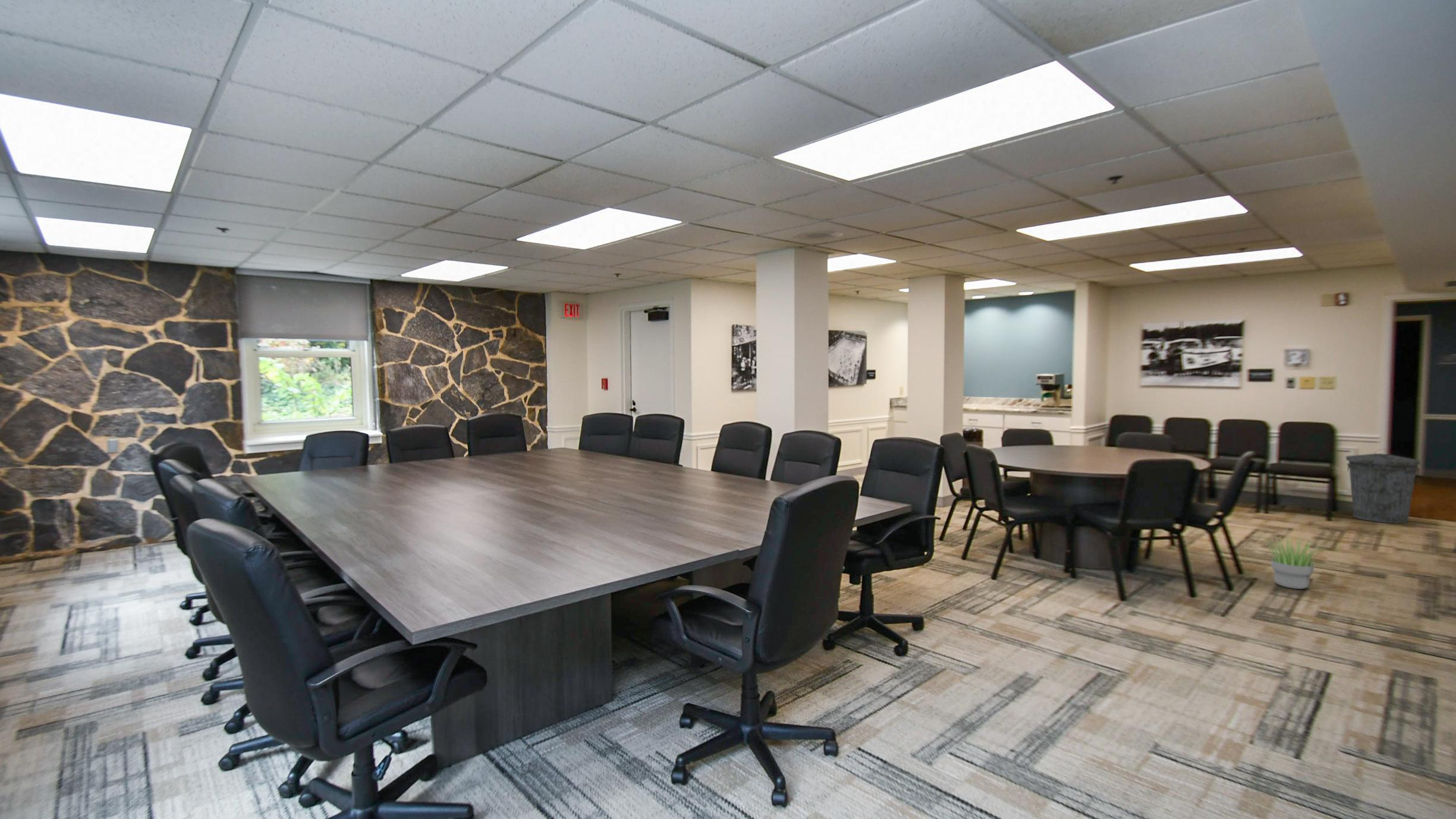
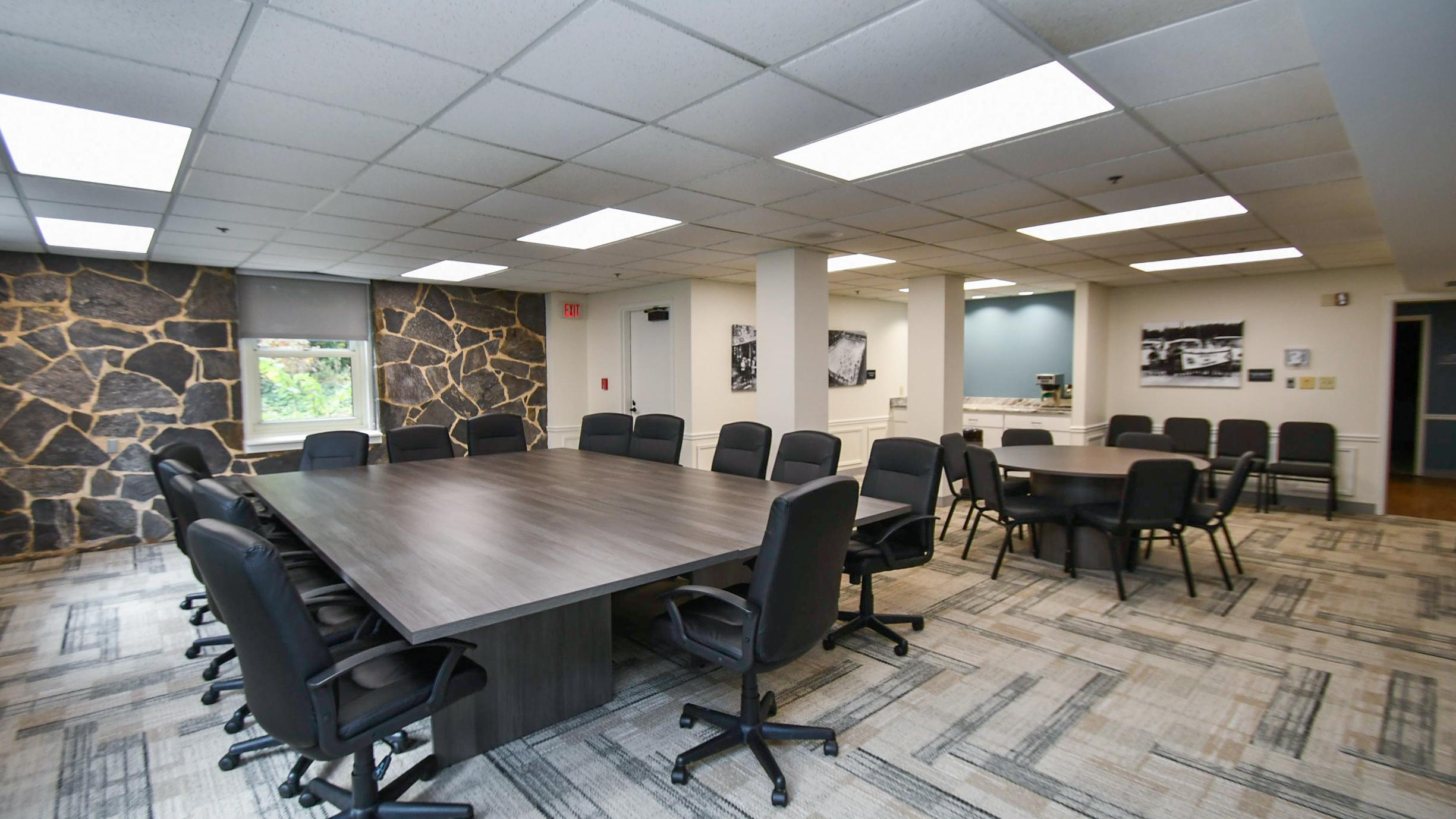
- trash can [1345,449,1421,524]
- potted plant [1260,534,1329,590]
